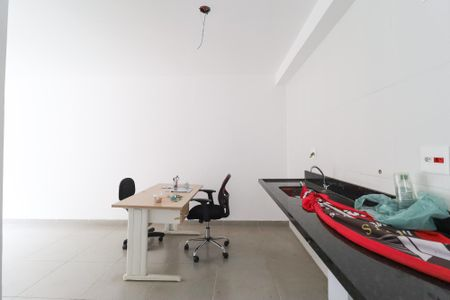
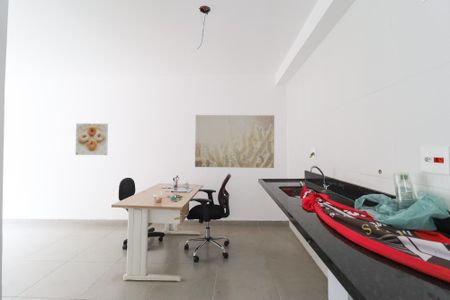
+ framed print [75,122,109,156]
+ wall art [194,114,275,169]
